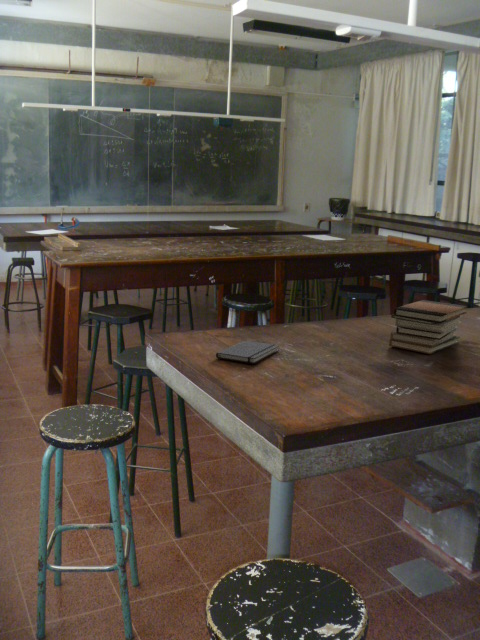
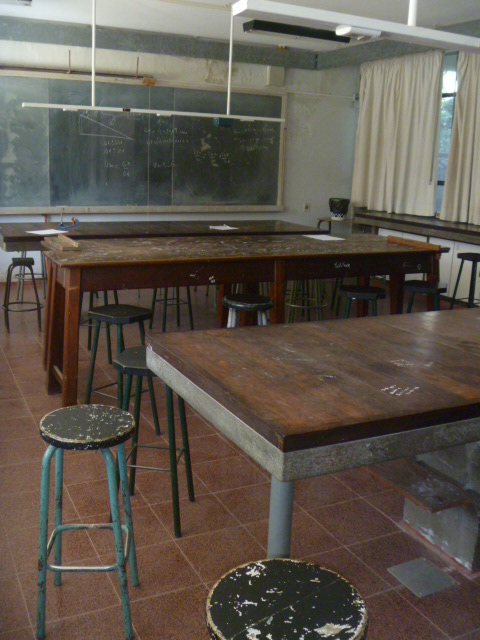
- book stack [388,299,468,355]
- notebook [215,340,280,365]
